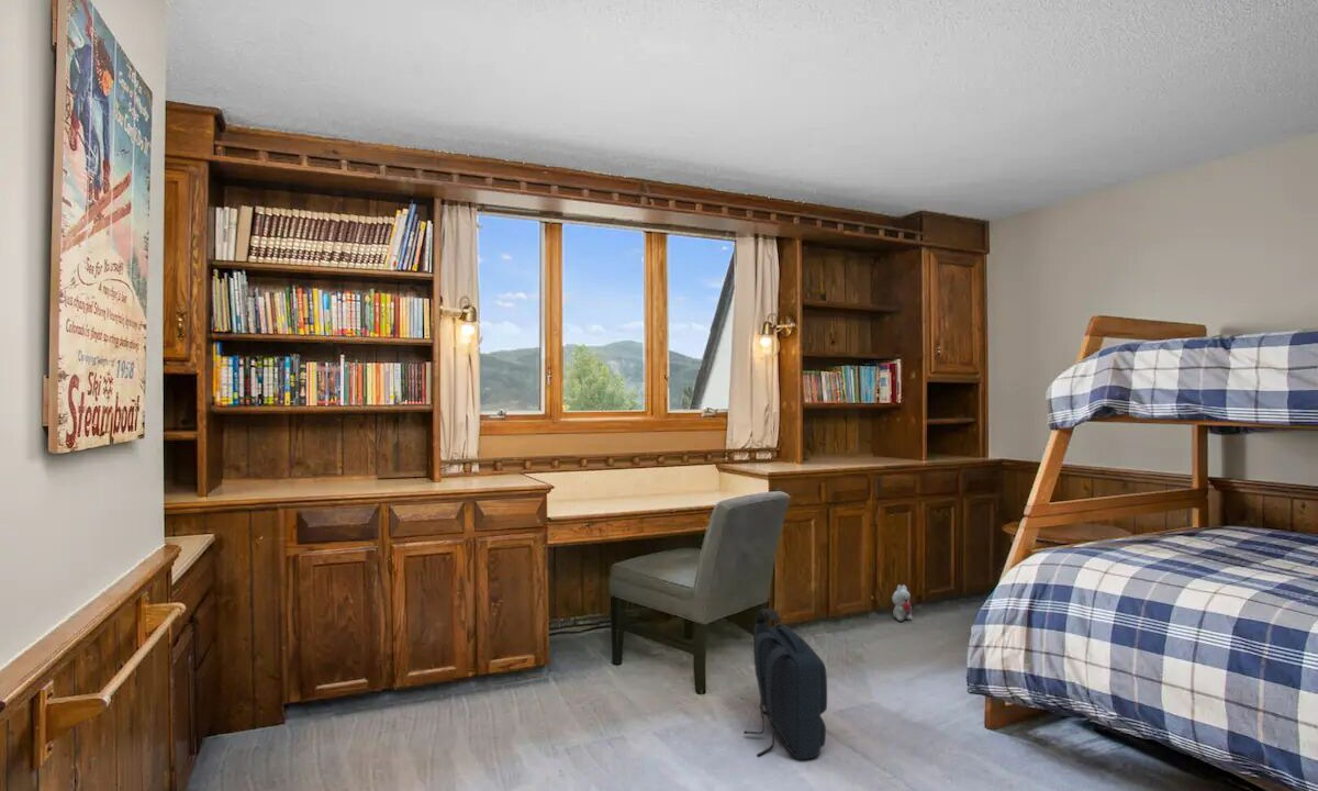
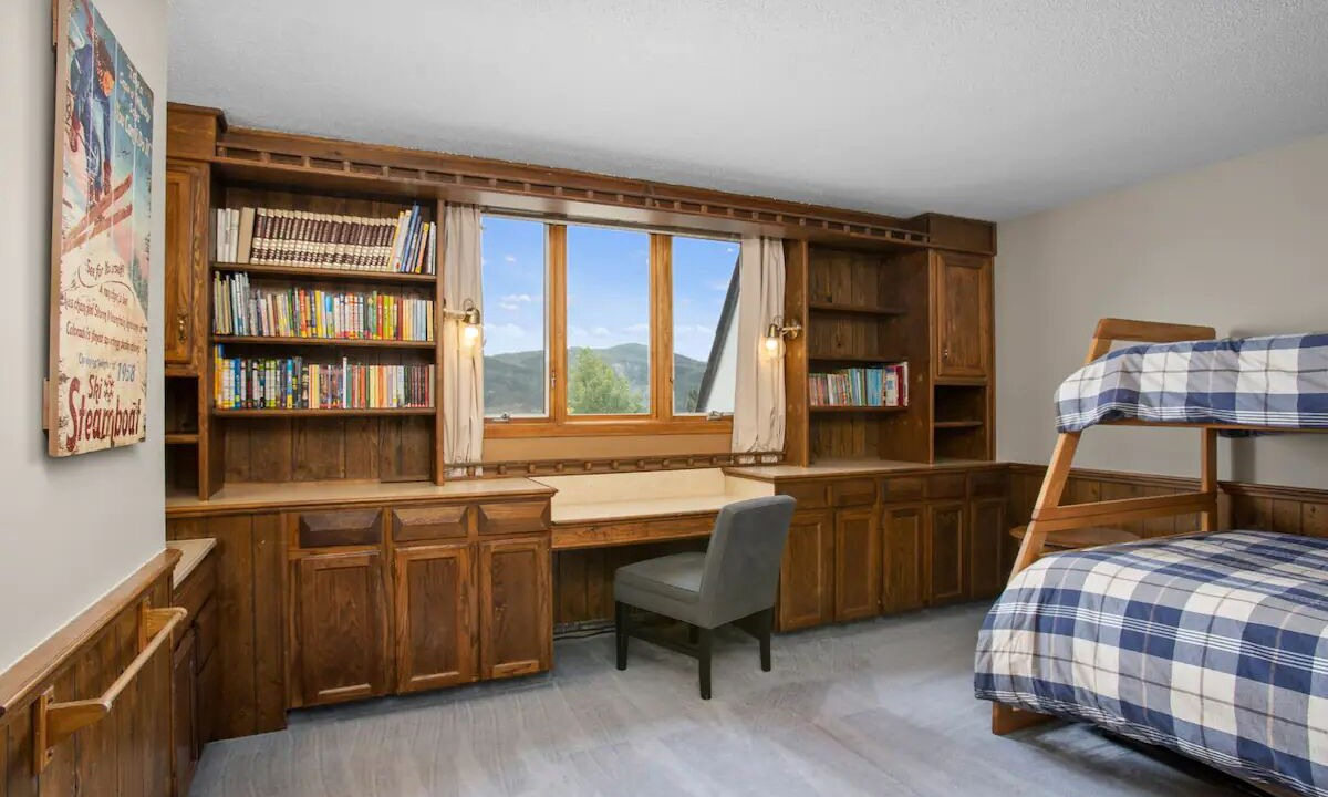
- plush toy [891,583,914,623]
- backpack [742,608,828,760]
